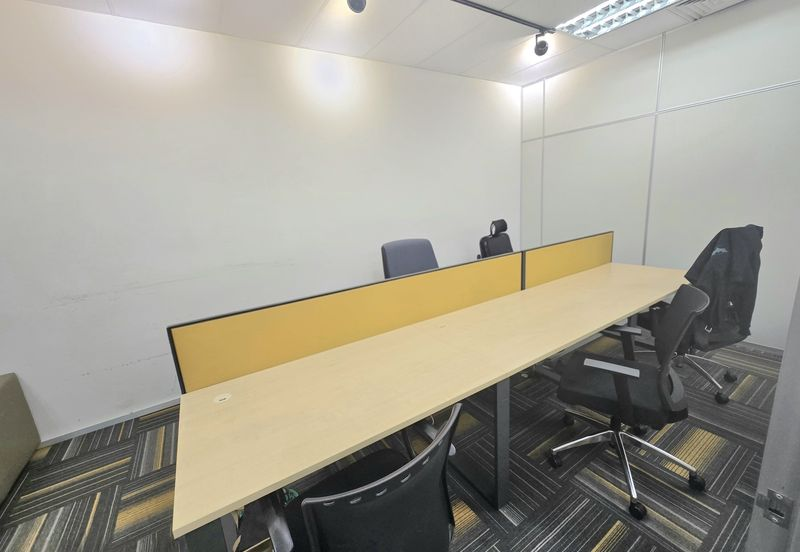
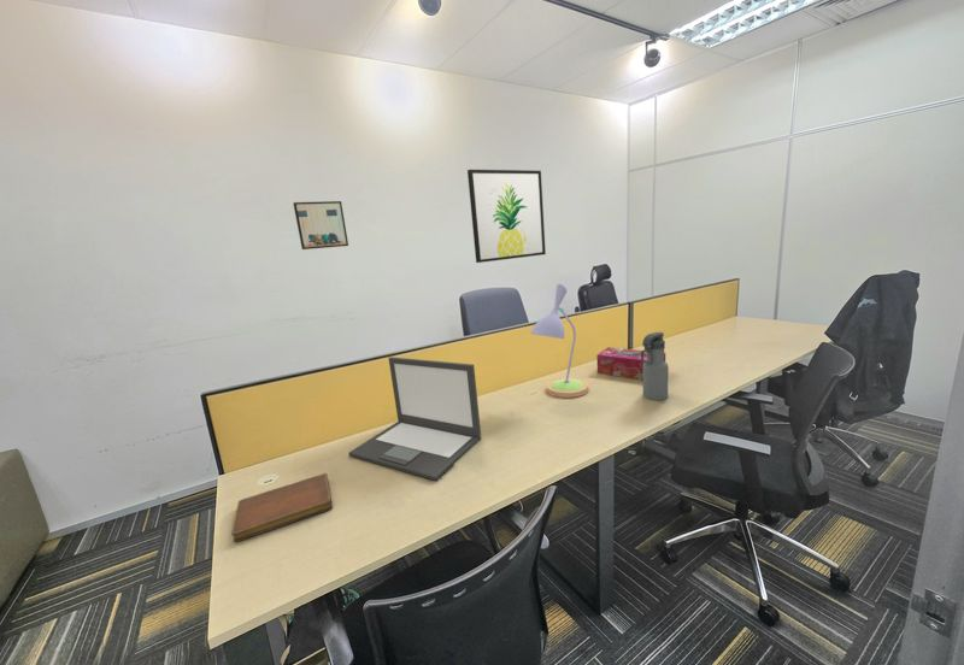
+ wall art [292,200,349,251]
+ wall art [466,169,547,264]
+ notebook [230,472,334,543]
+ laptop [348,355,482,482]
+ desk lamp [529,283,589,399]
+ tissue box [595,346,666,381]
+ water bottle [641,331,670,401]
